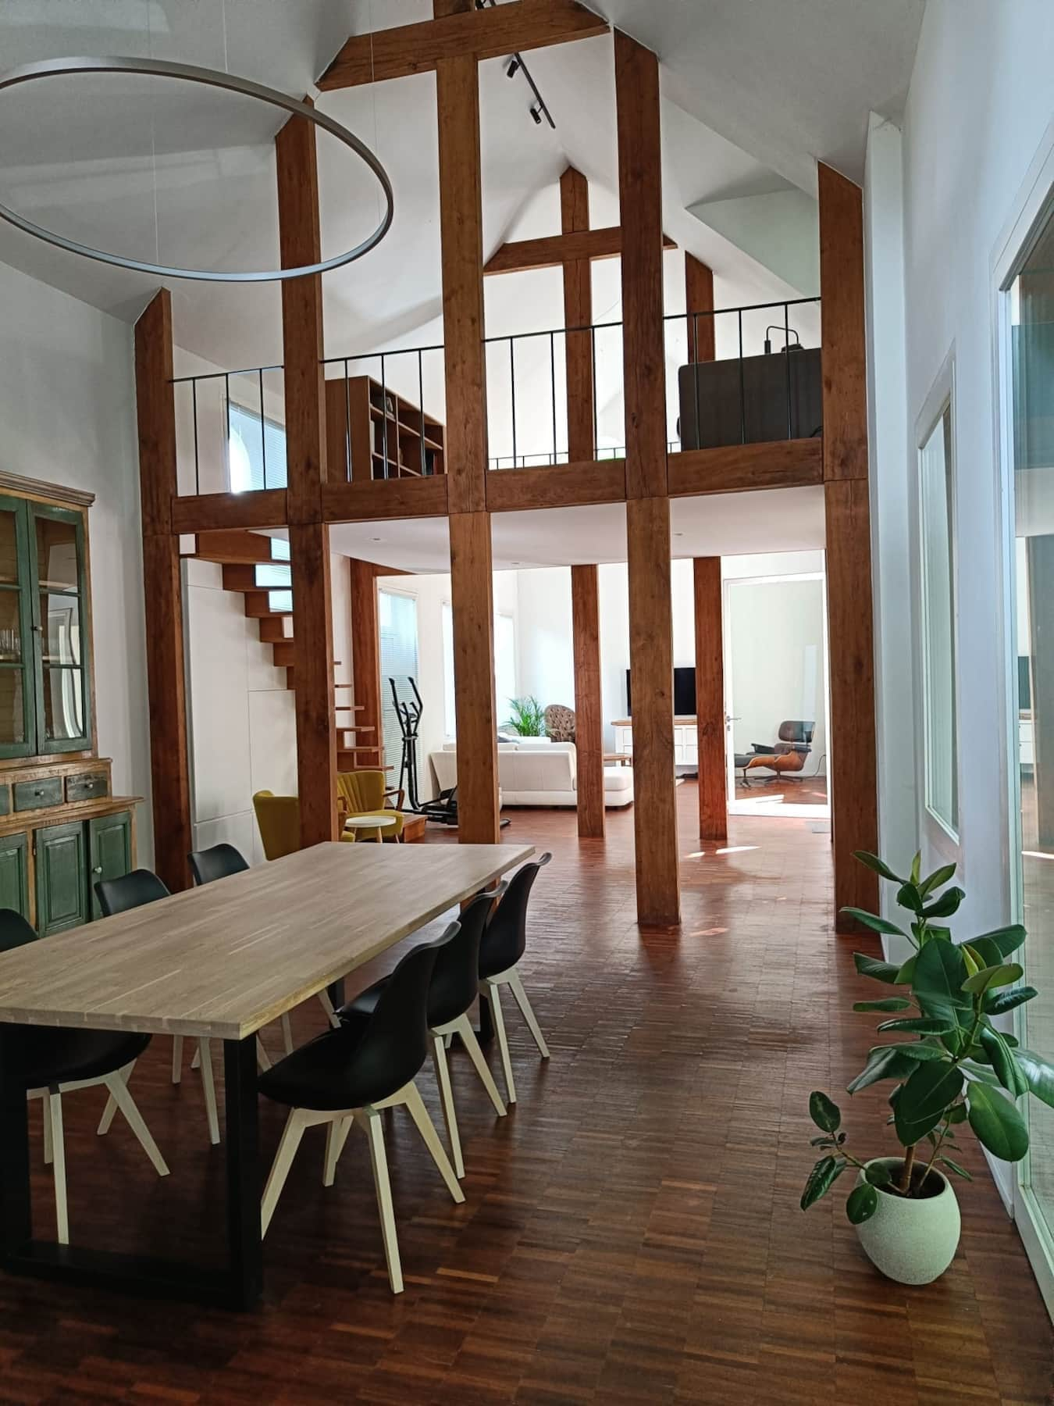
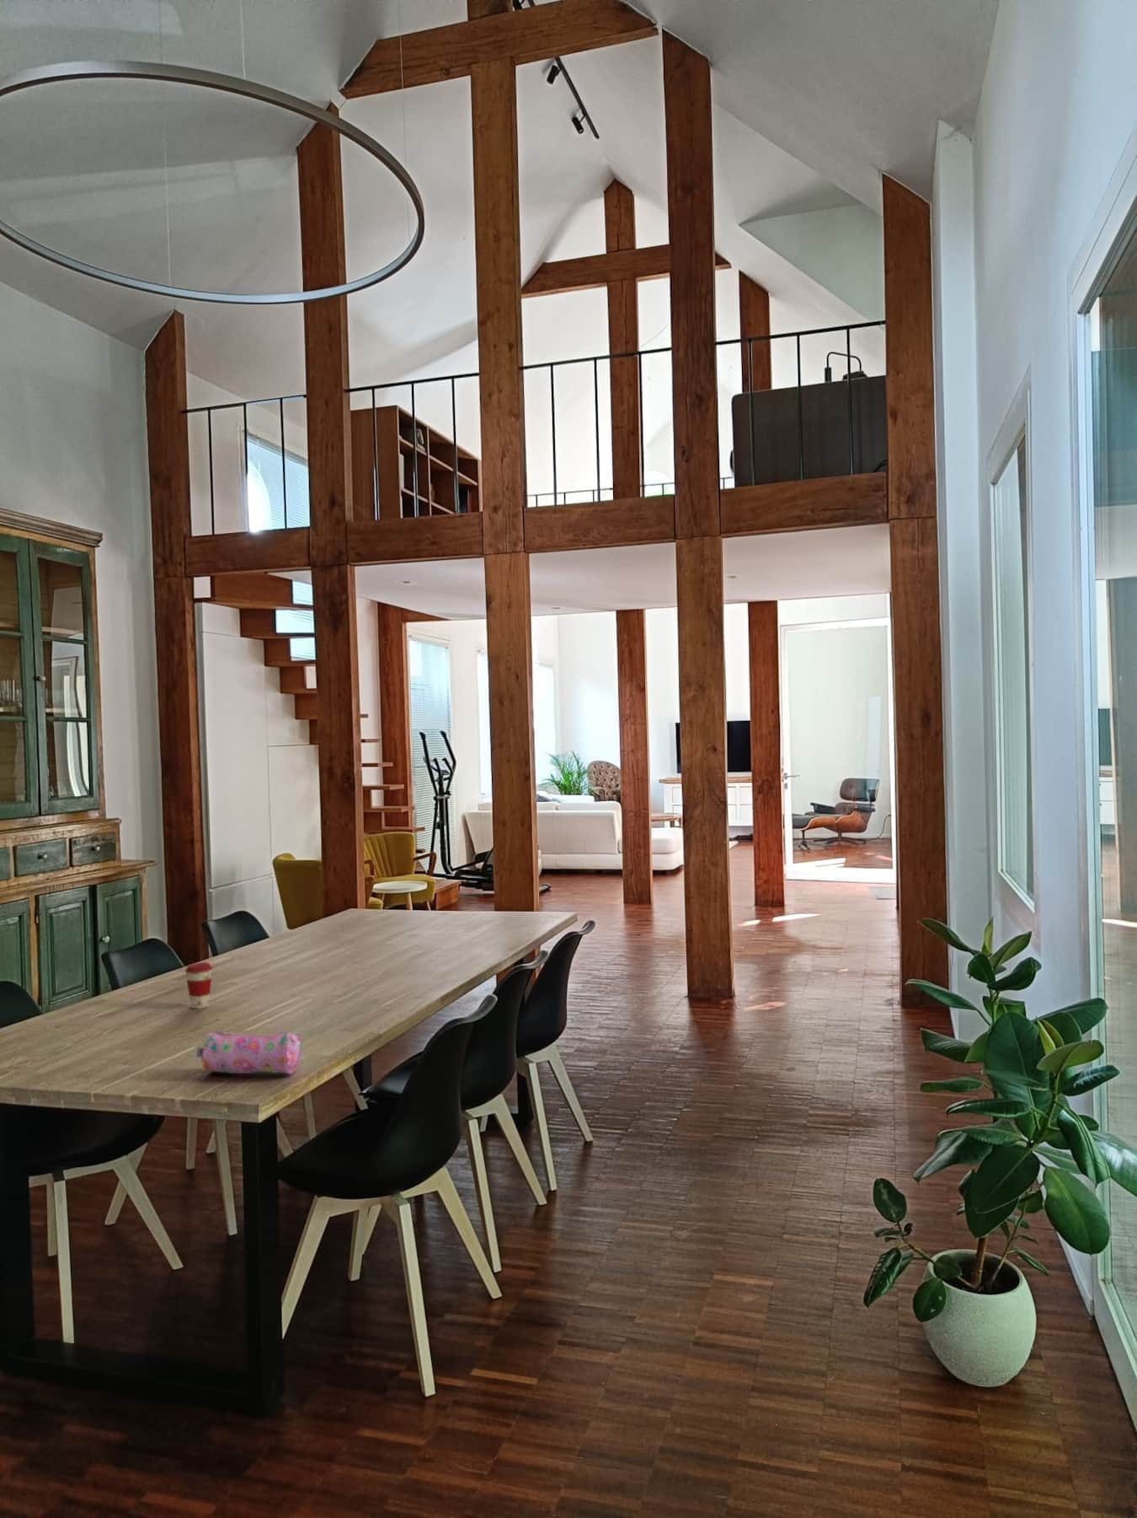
+ coffee cup [184,961,213,1010]
+ pencil case [196,1029,302,1075]
